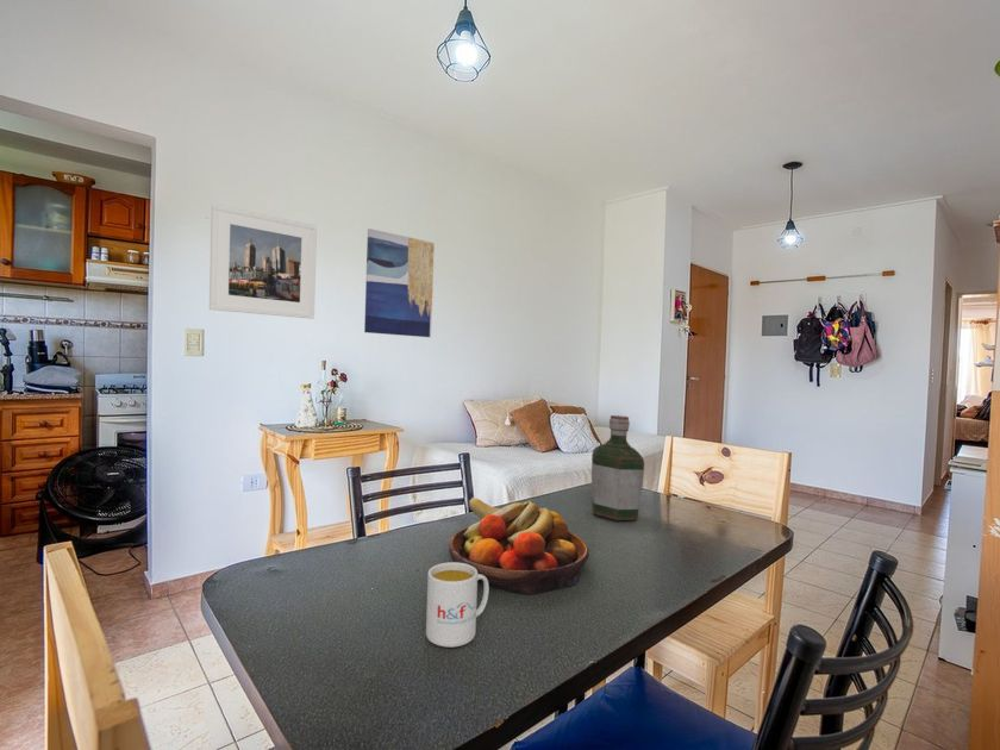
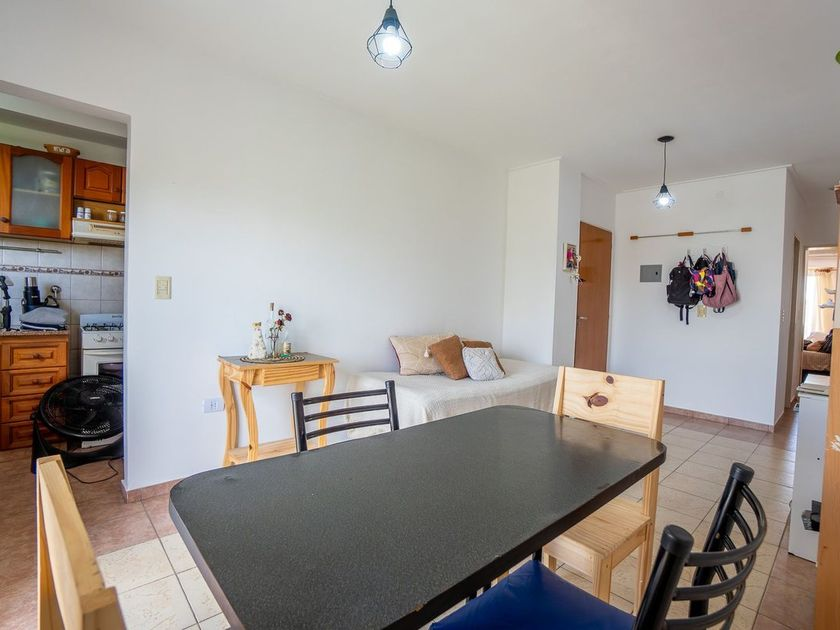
- wall art [363,227,436,338]
- bottle [590,414,645,521]
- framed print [208,202,318,320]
- mug [425,561,490,649]
- fruit bowl [448,496,590,595]
